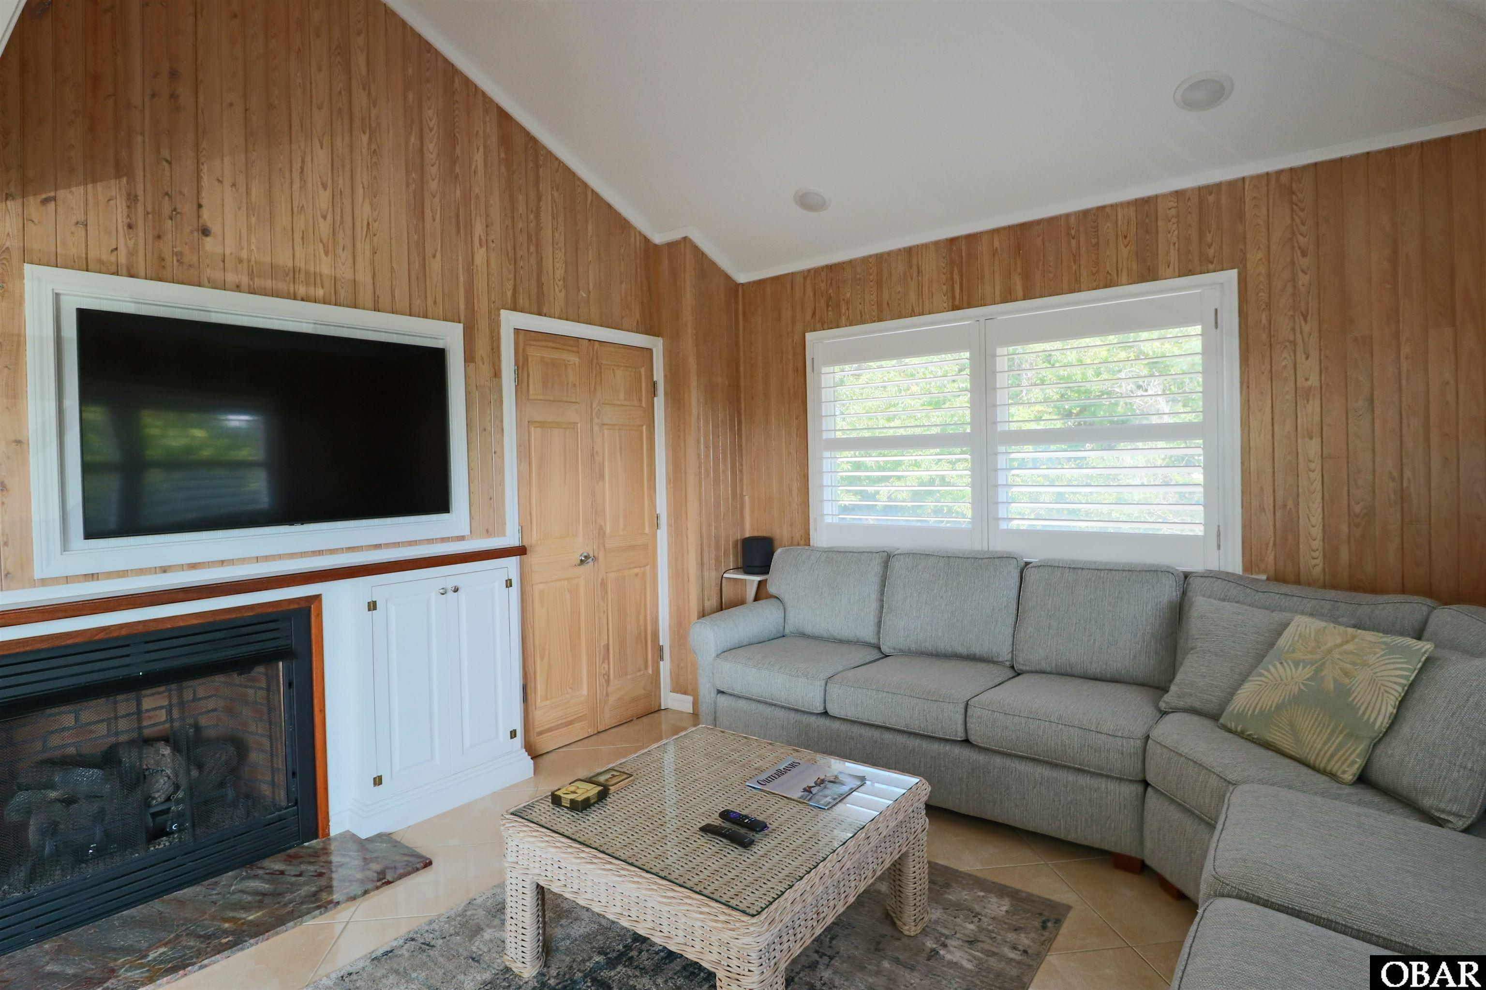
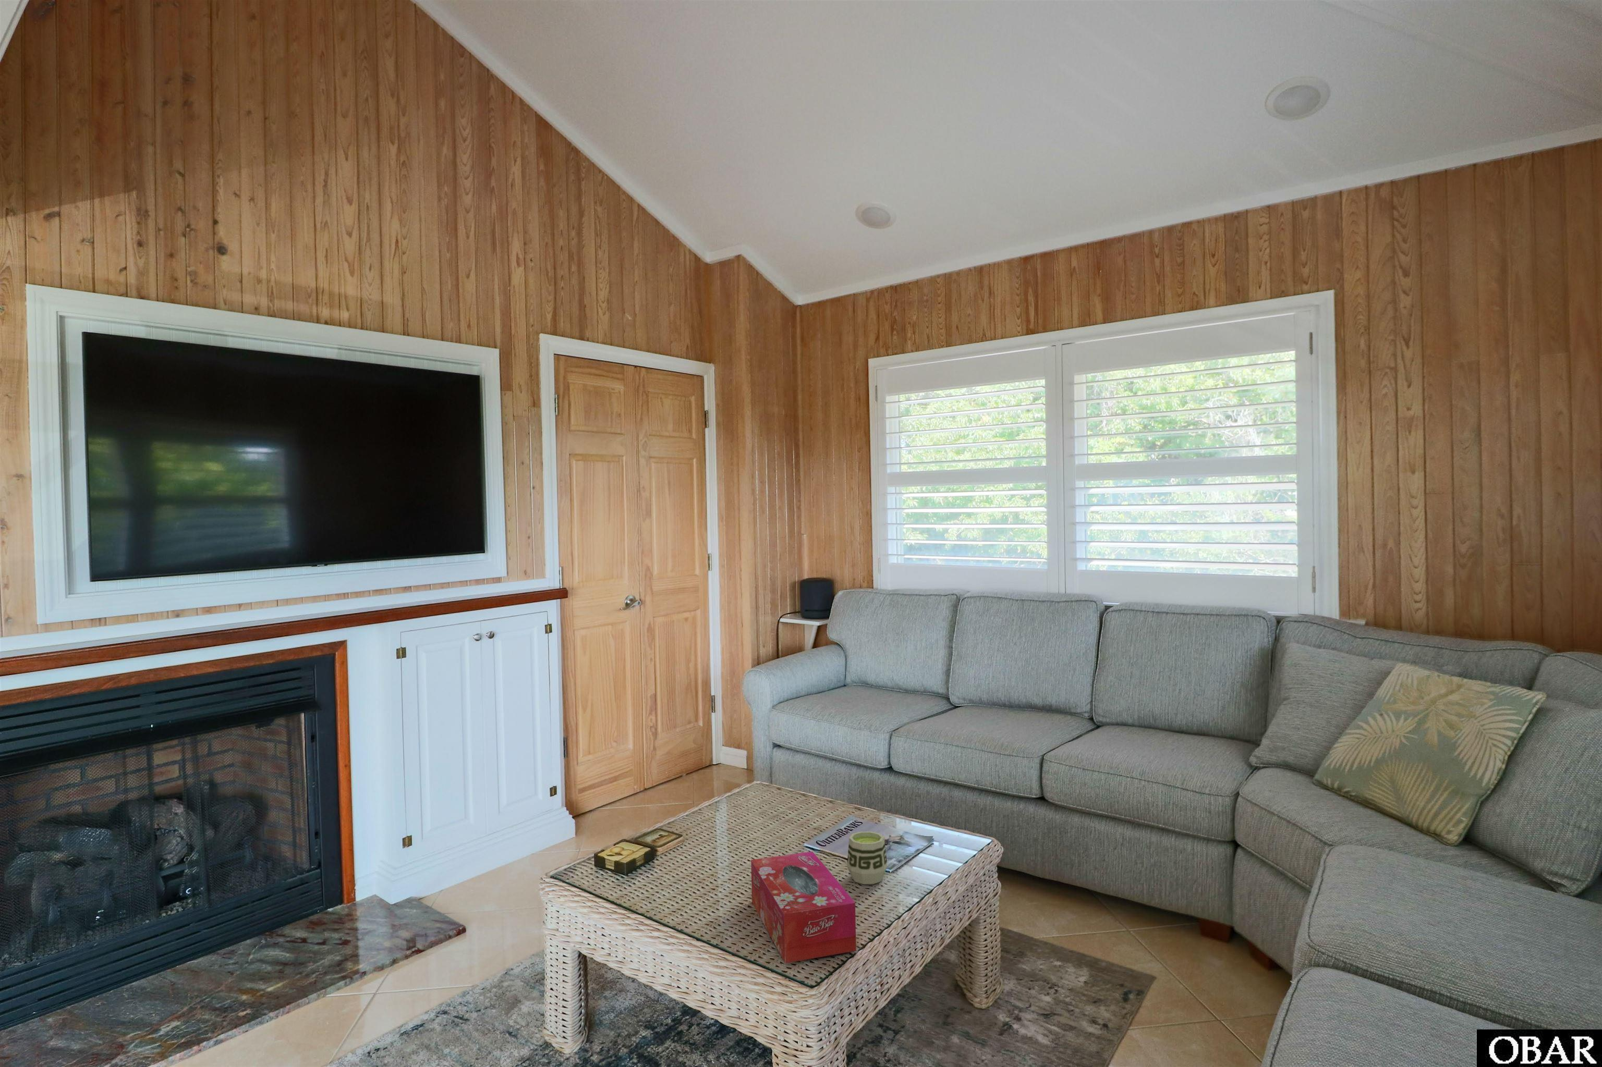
+ cup [847,831,889,885]
+ tissue box [750,850,856,963]
